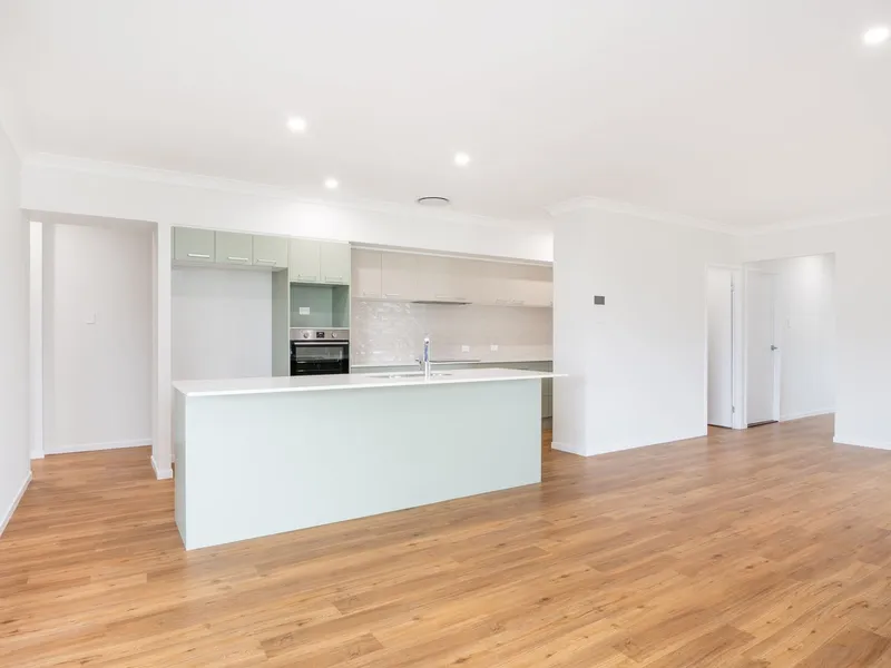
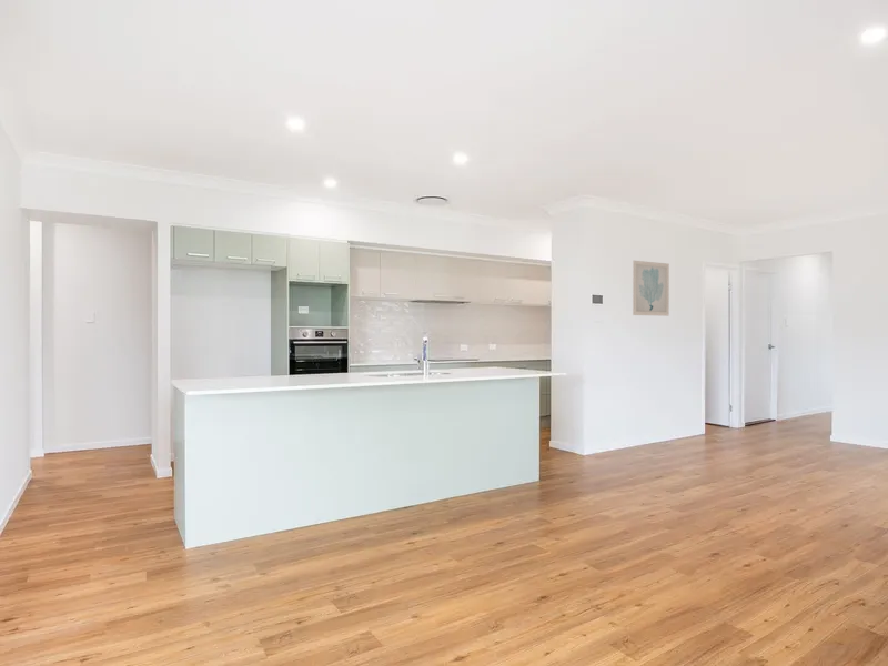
+ wall art [632,260,670,317]
